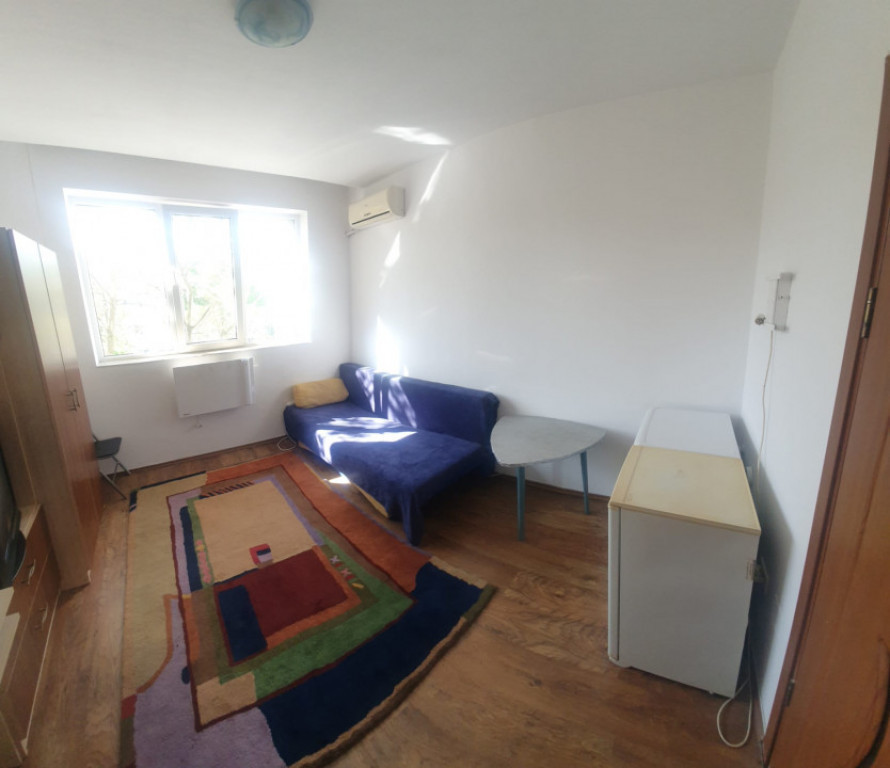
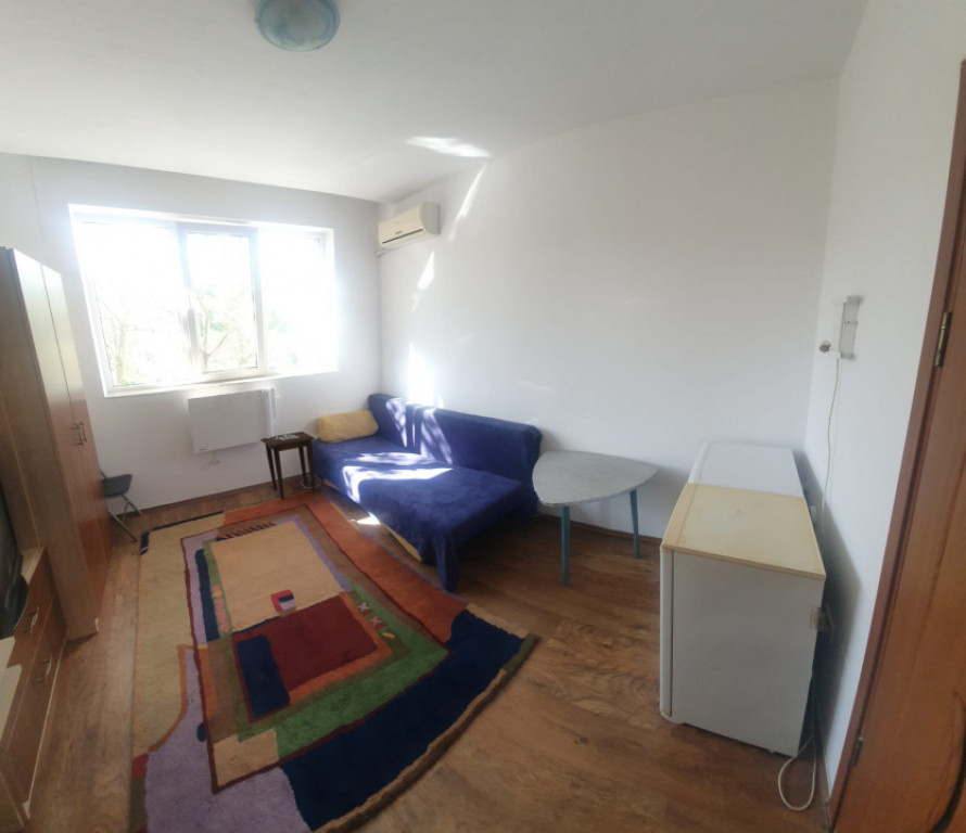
+ side table [259,431,317,500]
